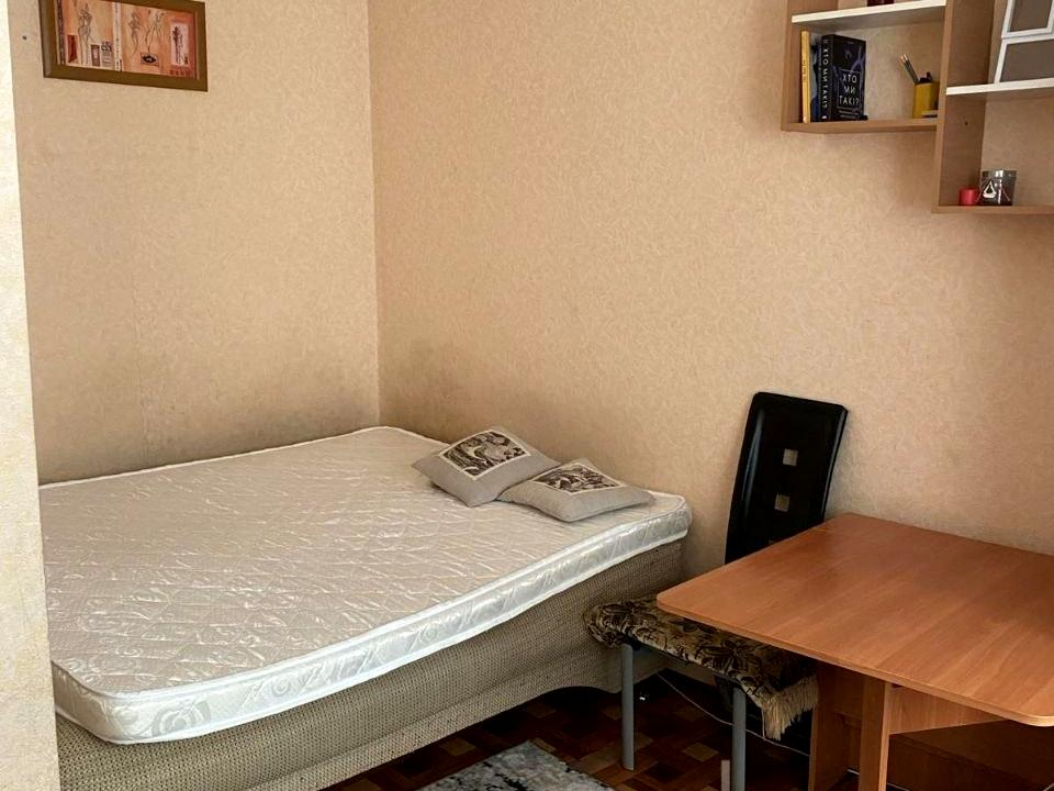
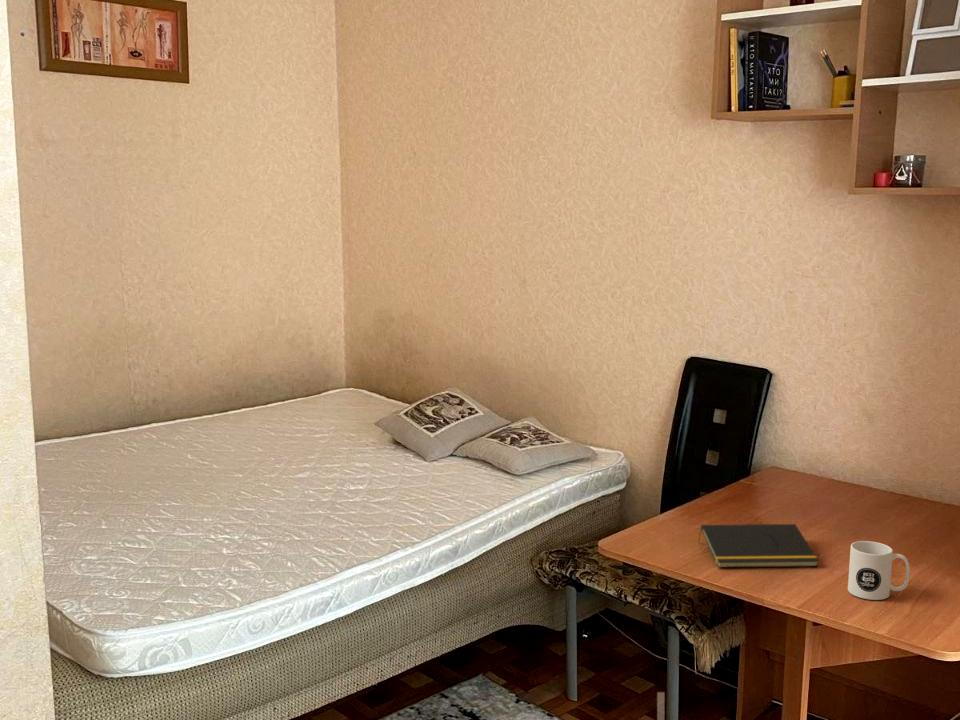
+ notepad [697,523,820,569]
+ mug [847,540,911,601]
